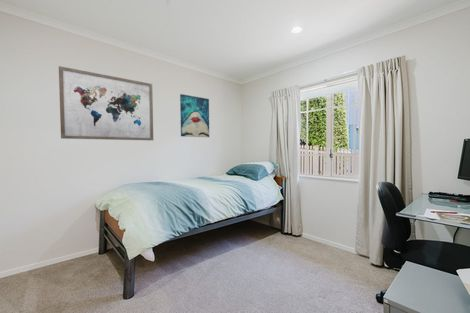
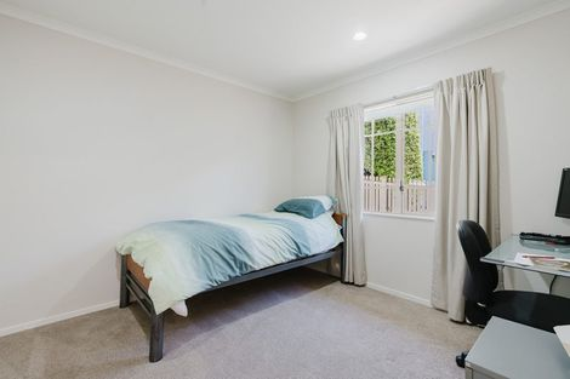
- wall art [179,93,210,138]
- wall art [58,65,154,141]
